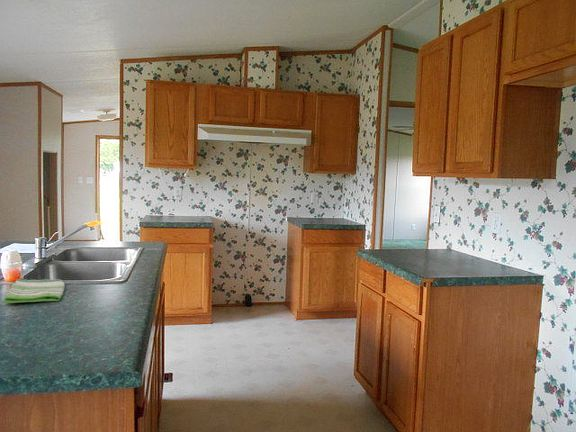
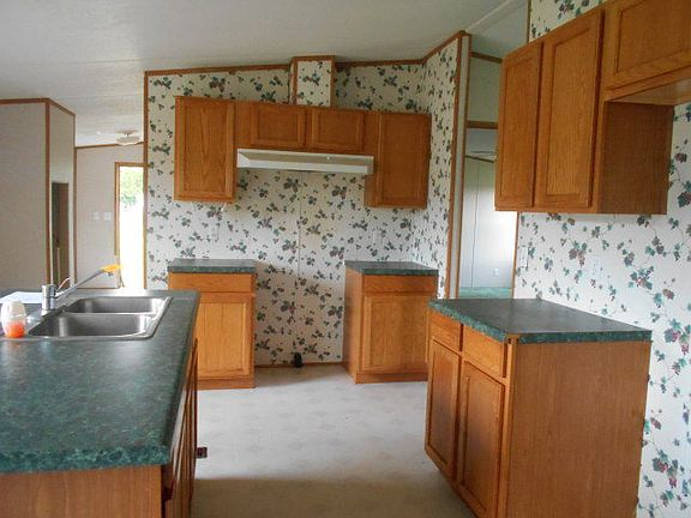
- dish towel [2,278,66,304]
